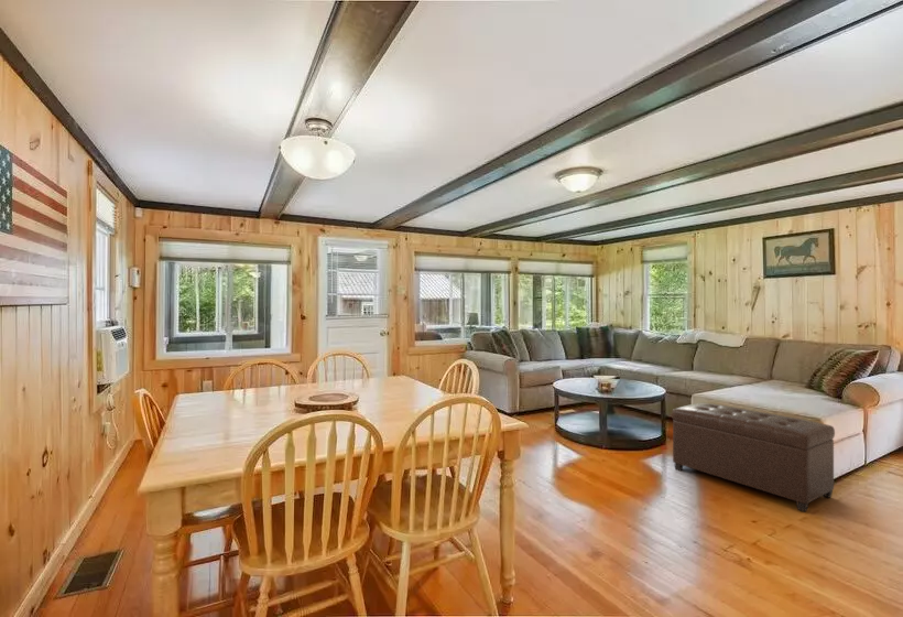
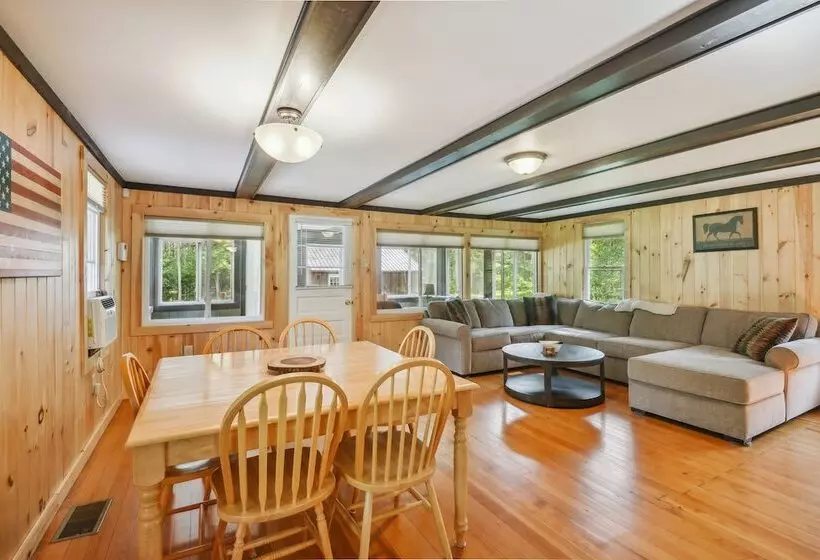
- ottoman [671,402,836,512]
